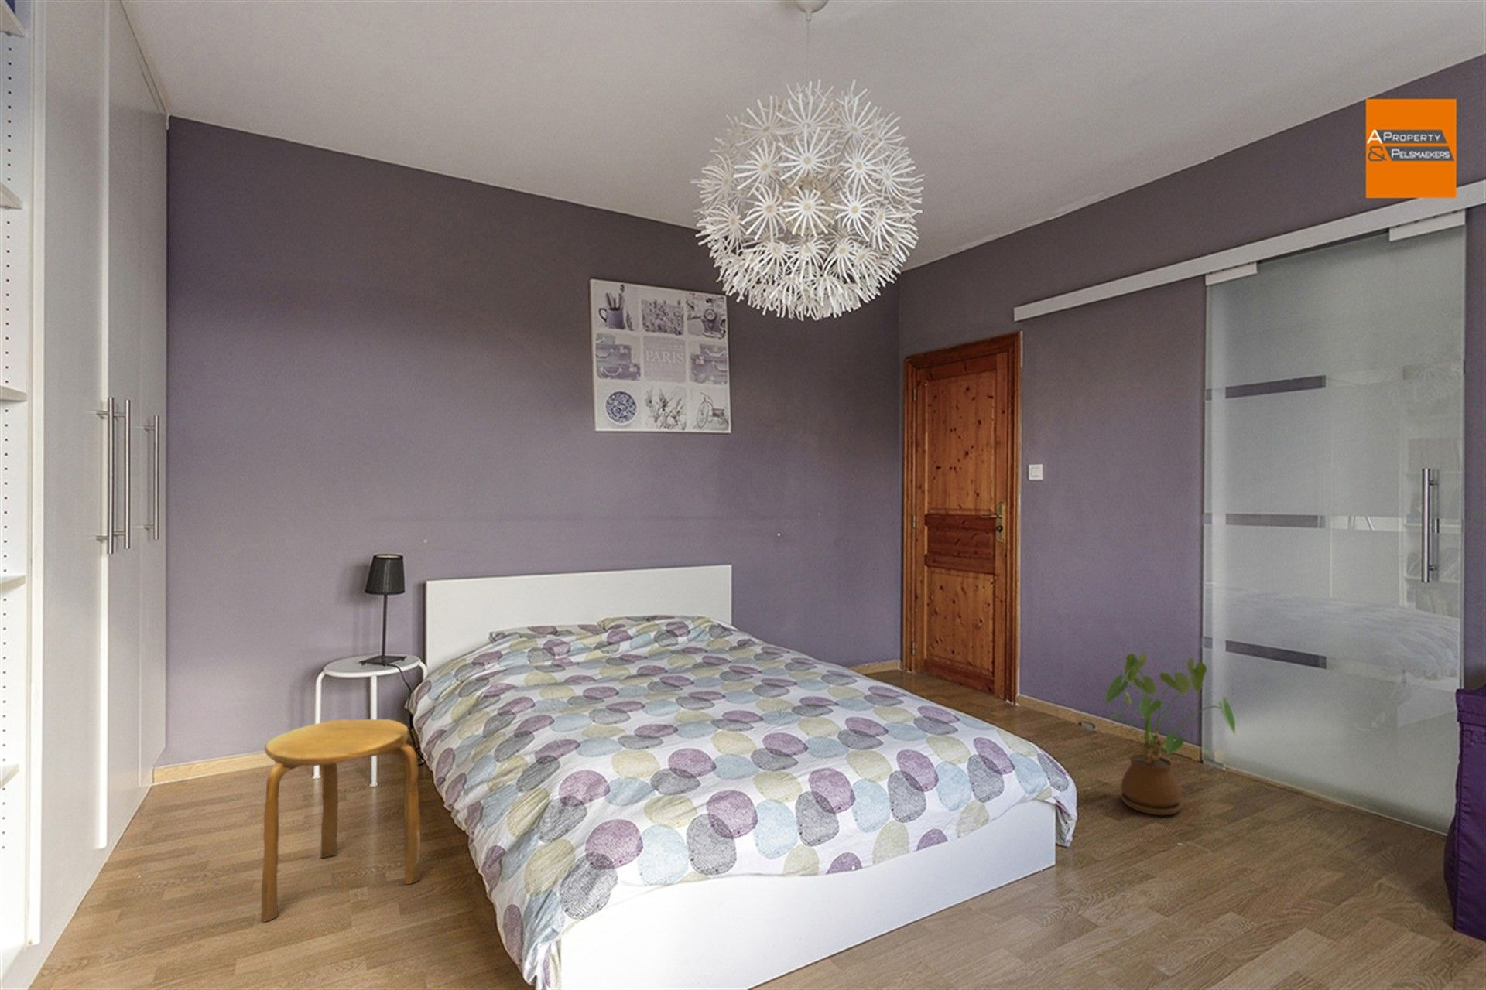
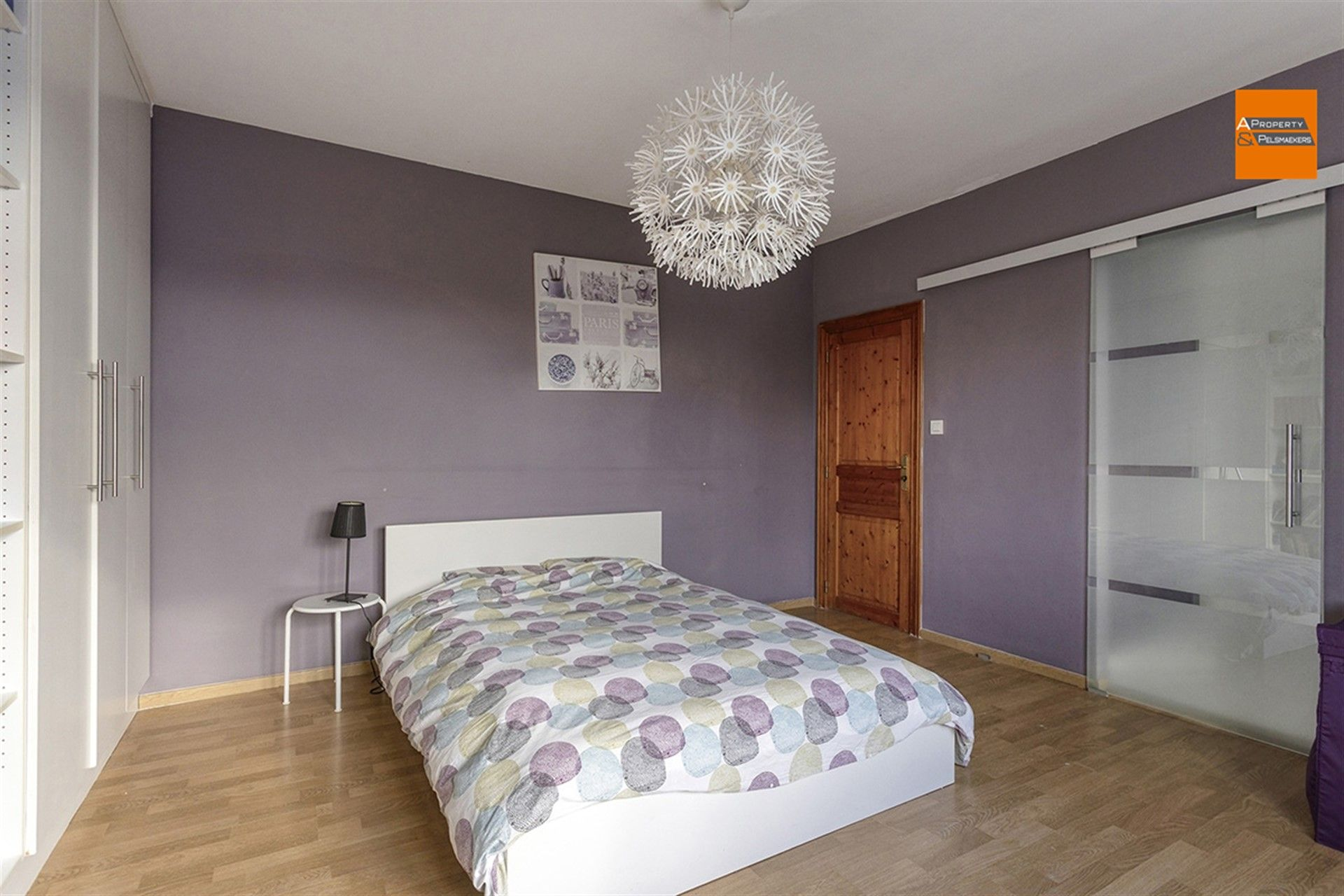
- stool [260,718,421,923]
- house plant [1103,652,1237,815]
